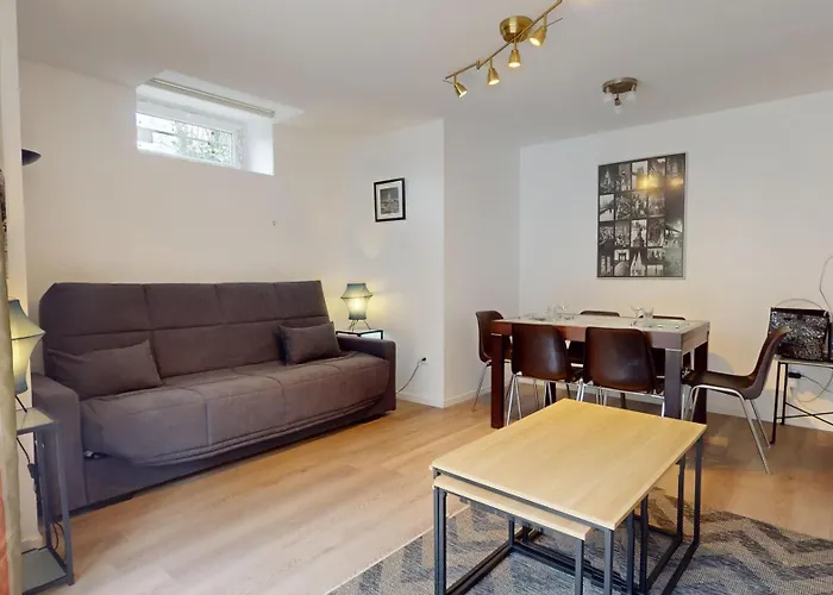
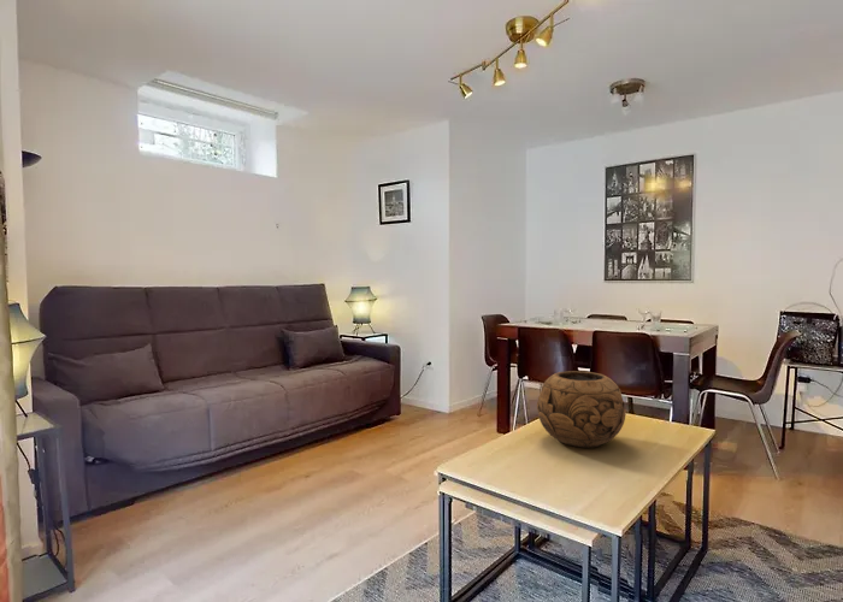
+ decorative bowl [536,370,627,449]
